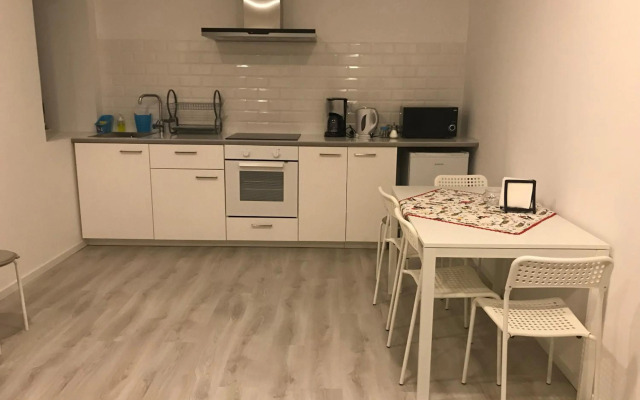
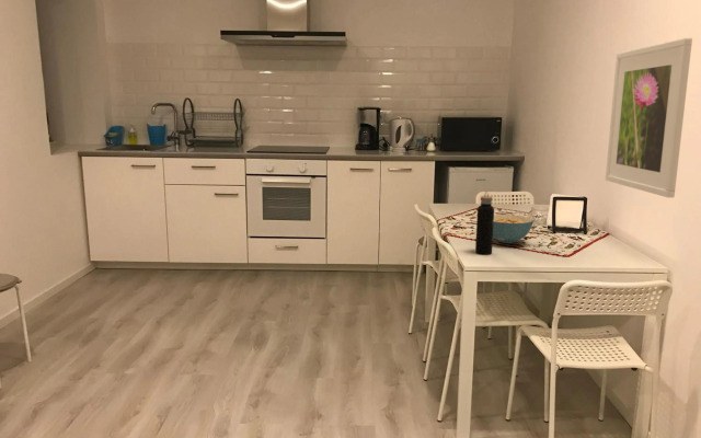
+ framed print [605,37,693,199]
+ water bottle [474,191,495,255]
+ cereal bowl [493,214,533,244]
